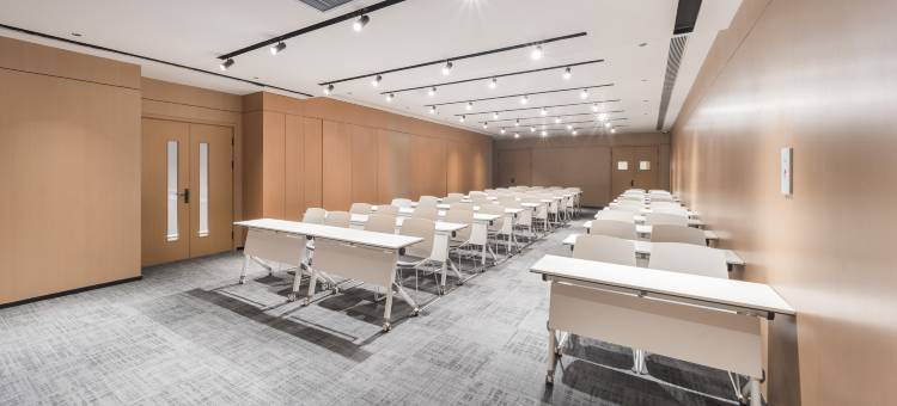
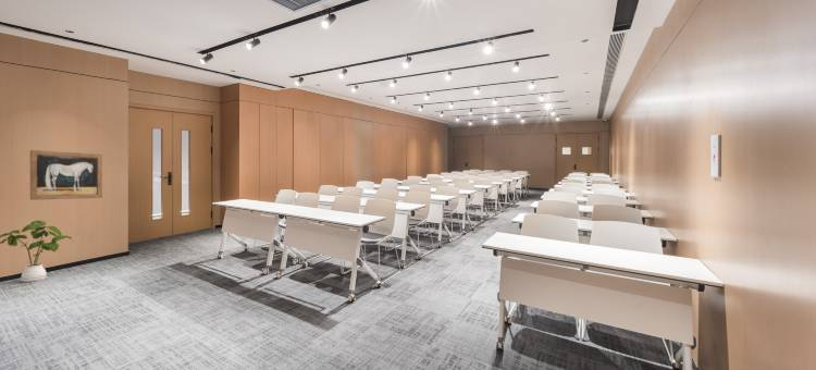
+ wall art [29,149,103,201]
+ house plant [0,220,73,283]
